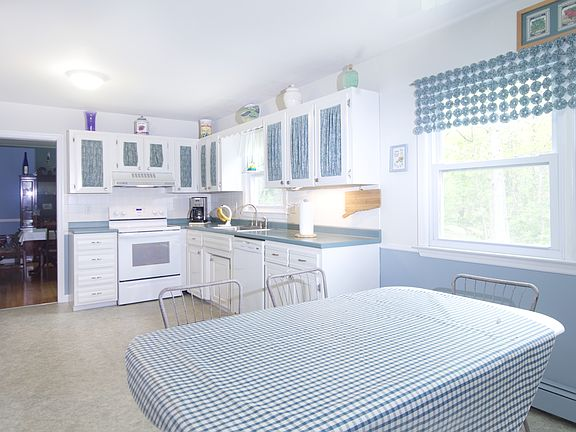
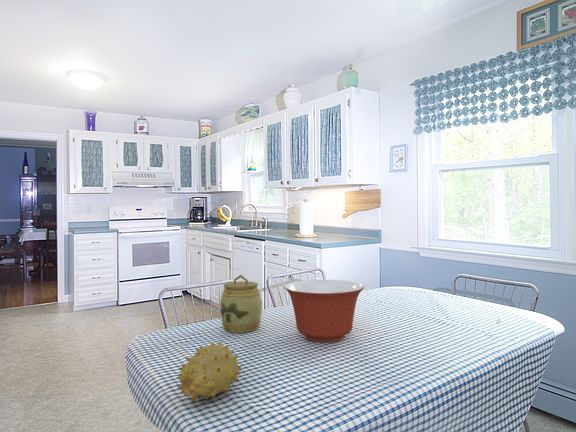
+ jar [219,274,263,334]
+ fruit [176,341,242,404]
+ mixing bowl [283,279,365,343]
